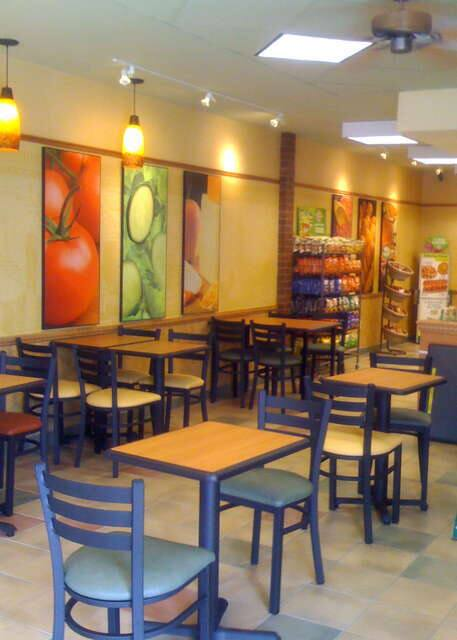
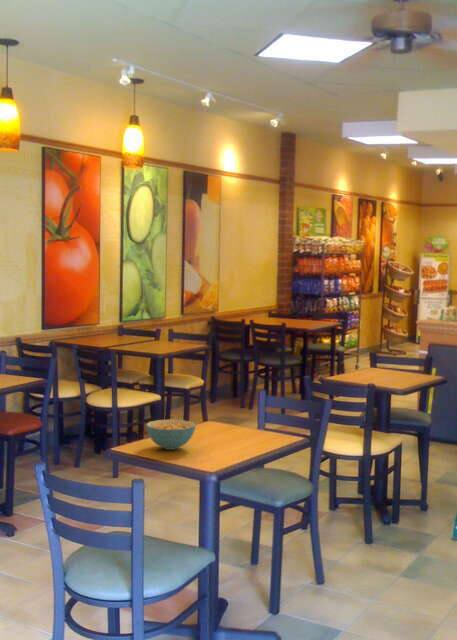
+ cereal bowl [145,418,196,451]
